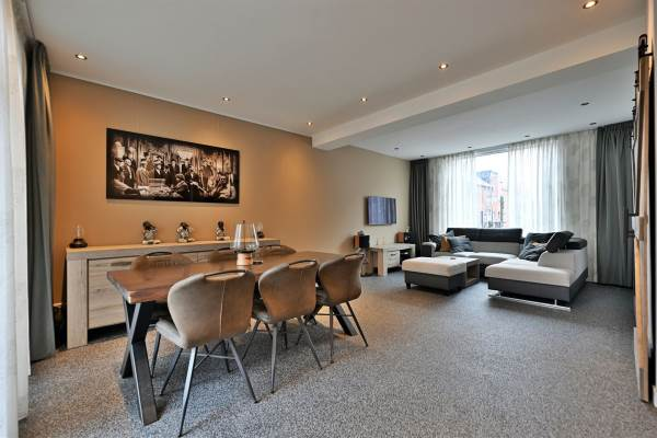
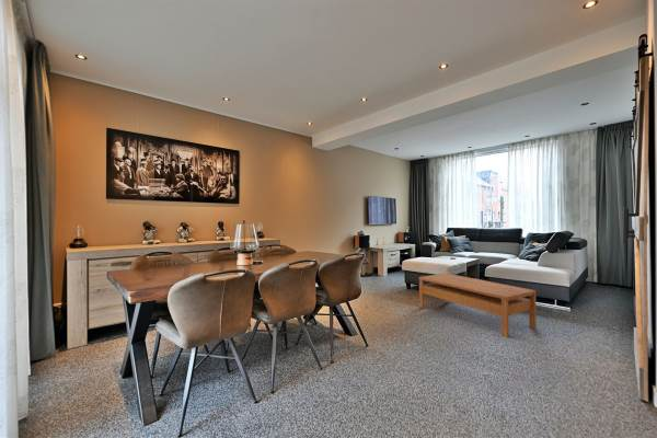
+ coffee table [418,273,538,338]
